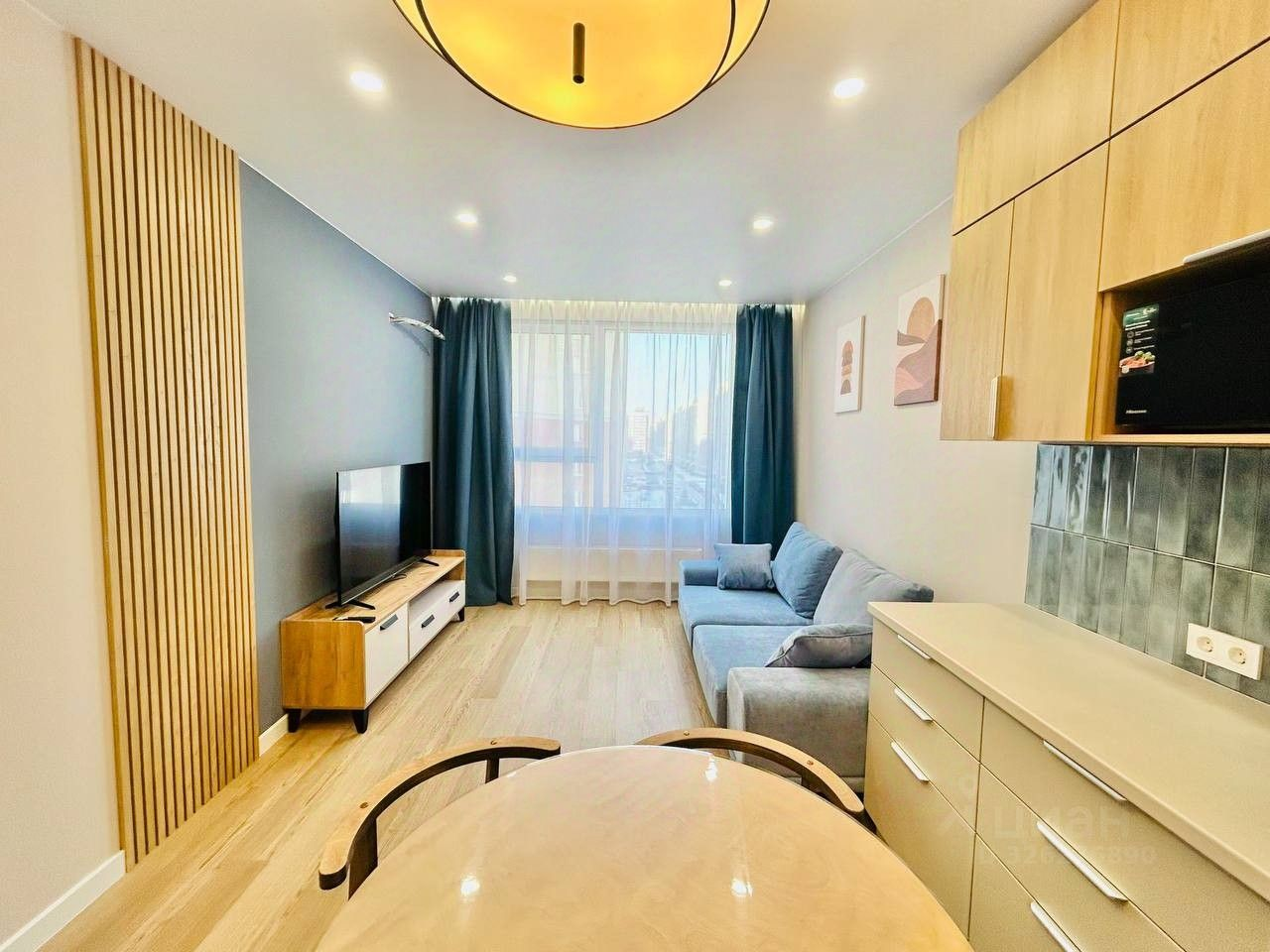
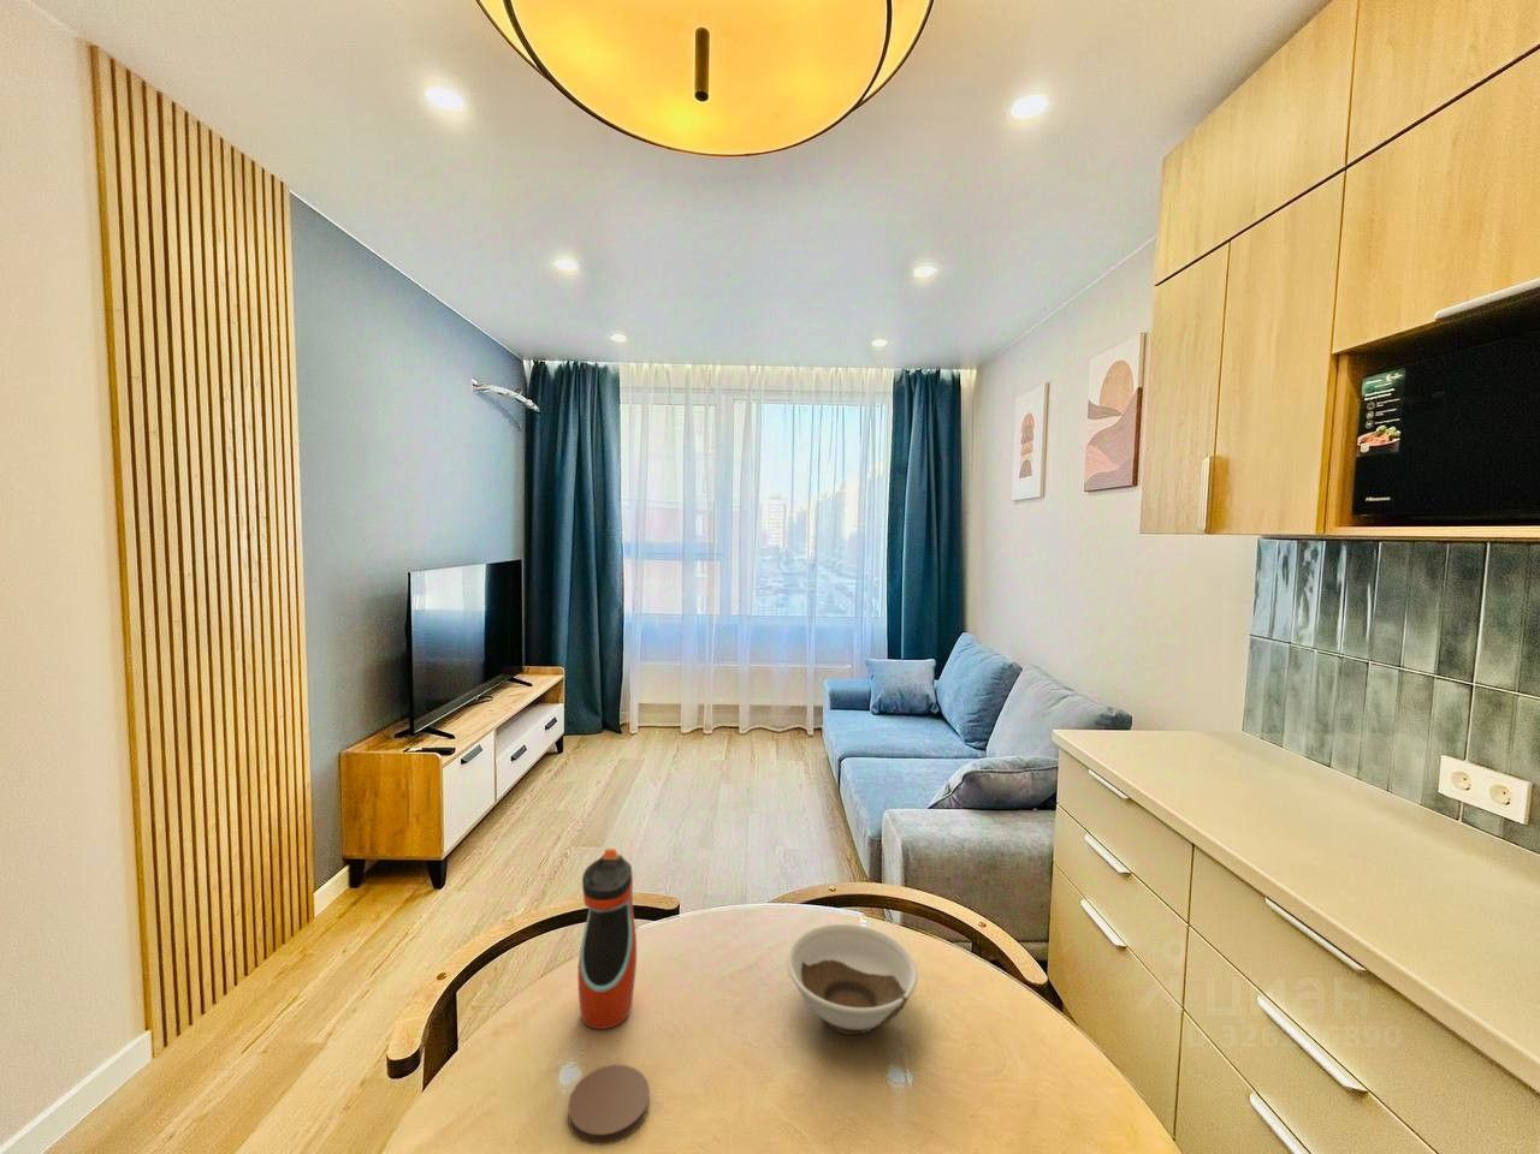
+ bowl [786,924,919,1036]
+ water bottle [576,847,638,1030]
+ coaster [566,1064,651,1147]
